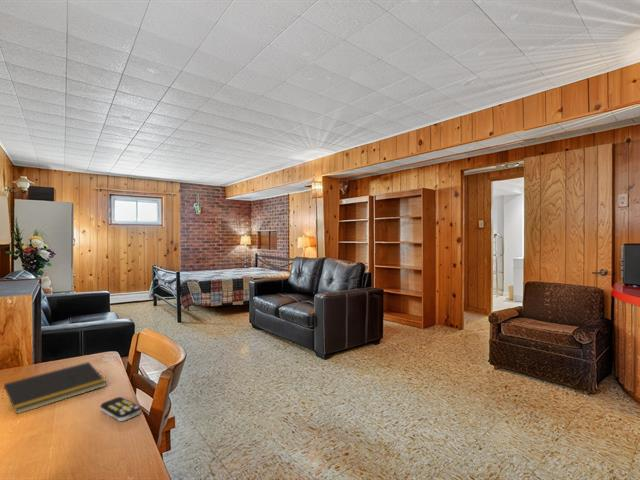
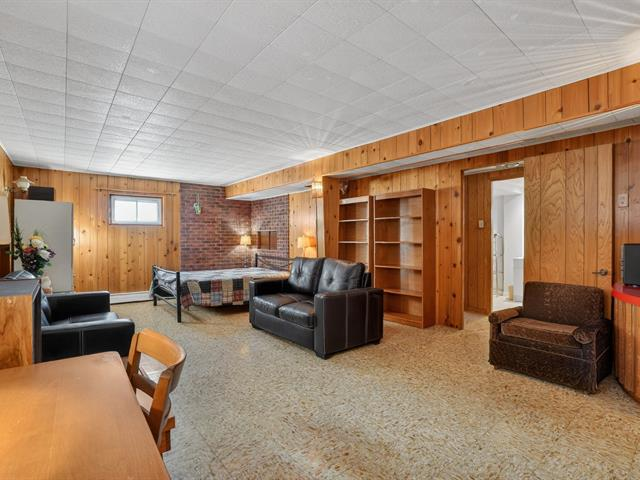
- notepad [1,361,108,415]
- remote control [99,396,142,422]
